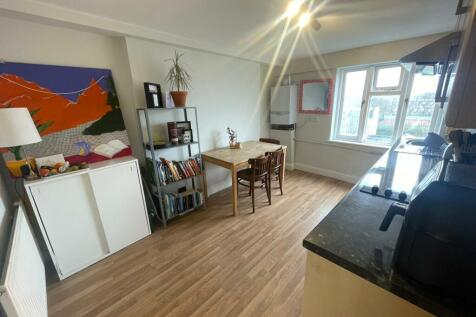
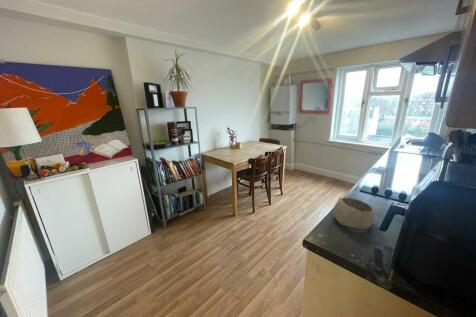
+ bowl [332,196,376,230]
